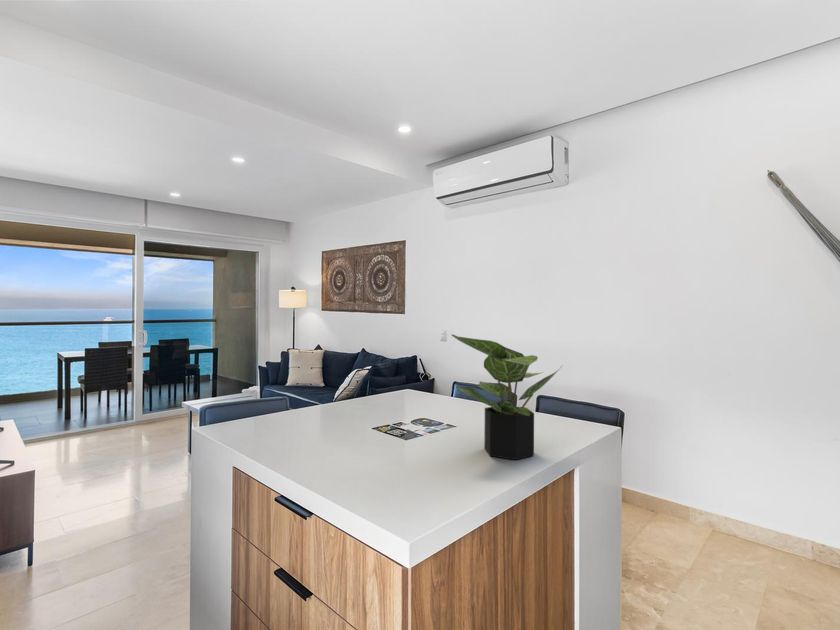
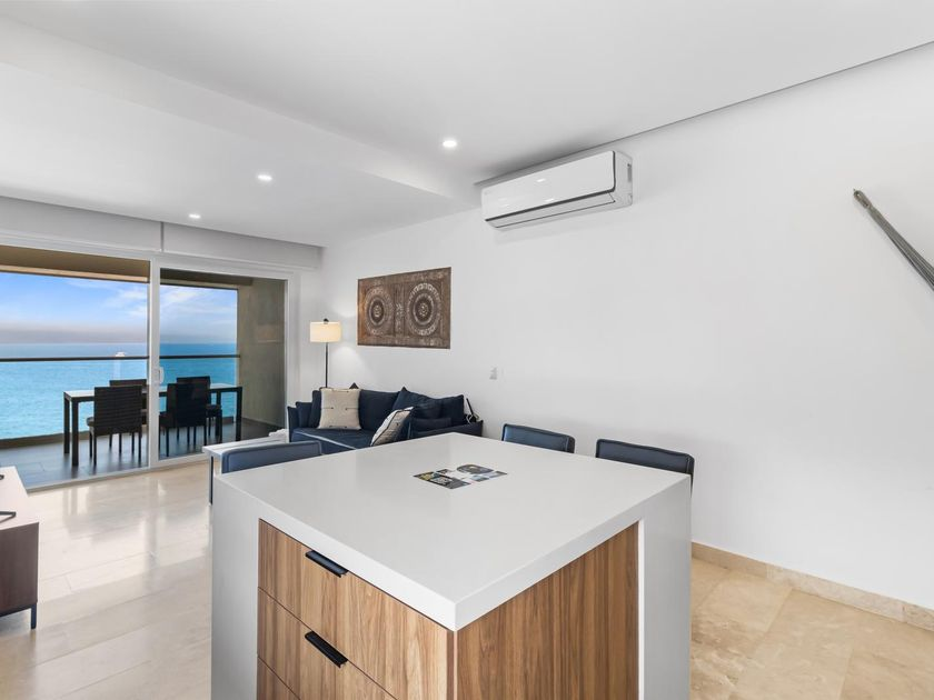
- potted plant [451,334,564,461]
